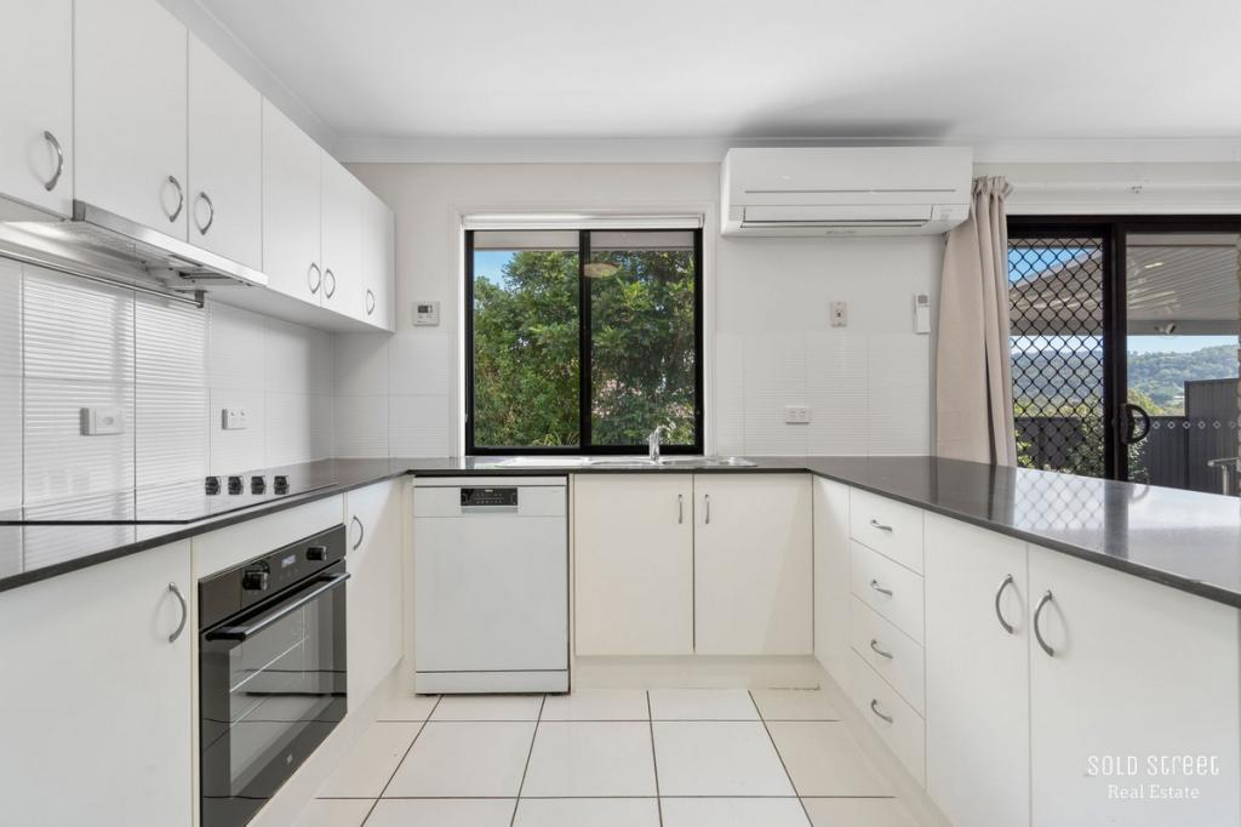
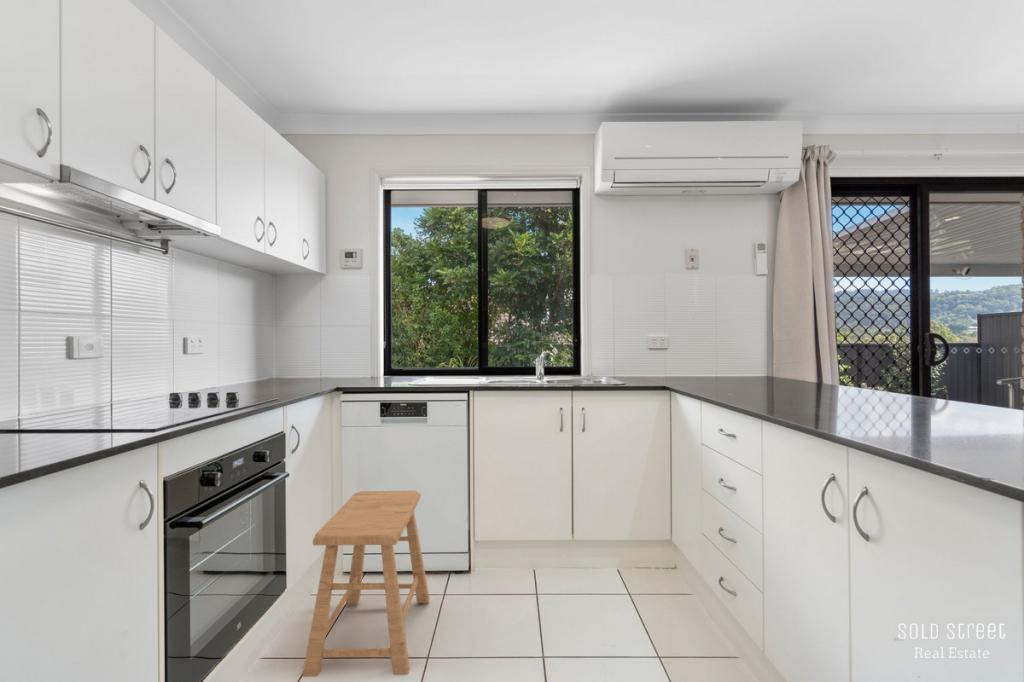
+ stool [301,490,431,678]
